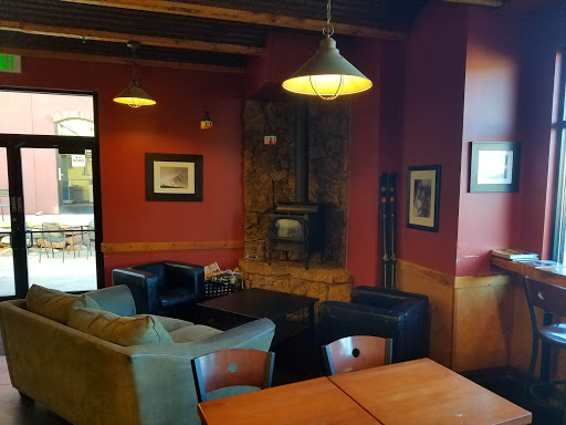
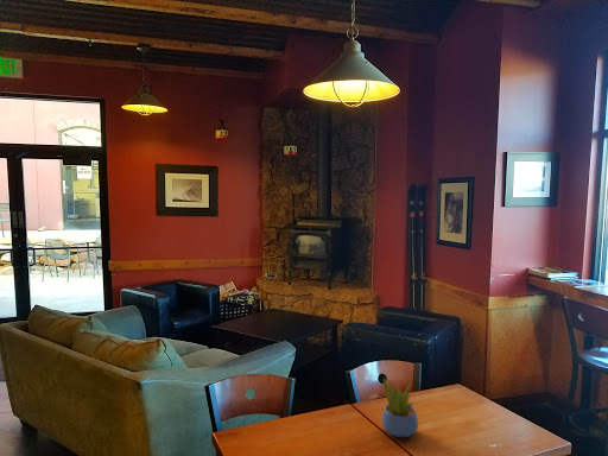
+ succulent plant [380,375,419,438]
